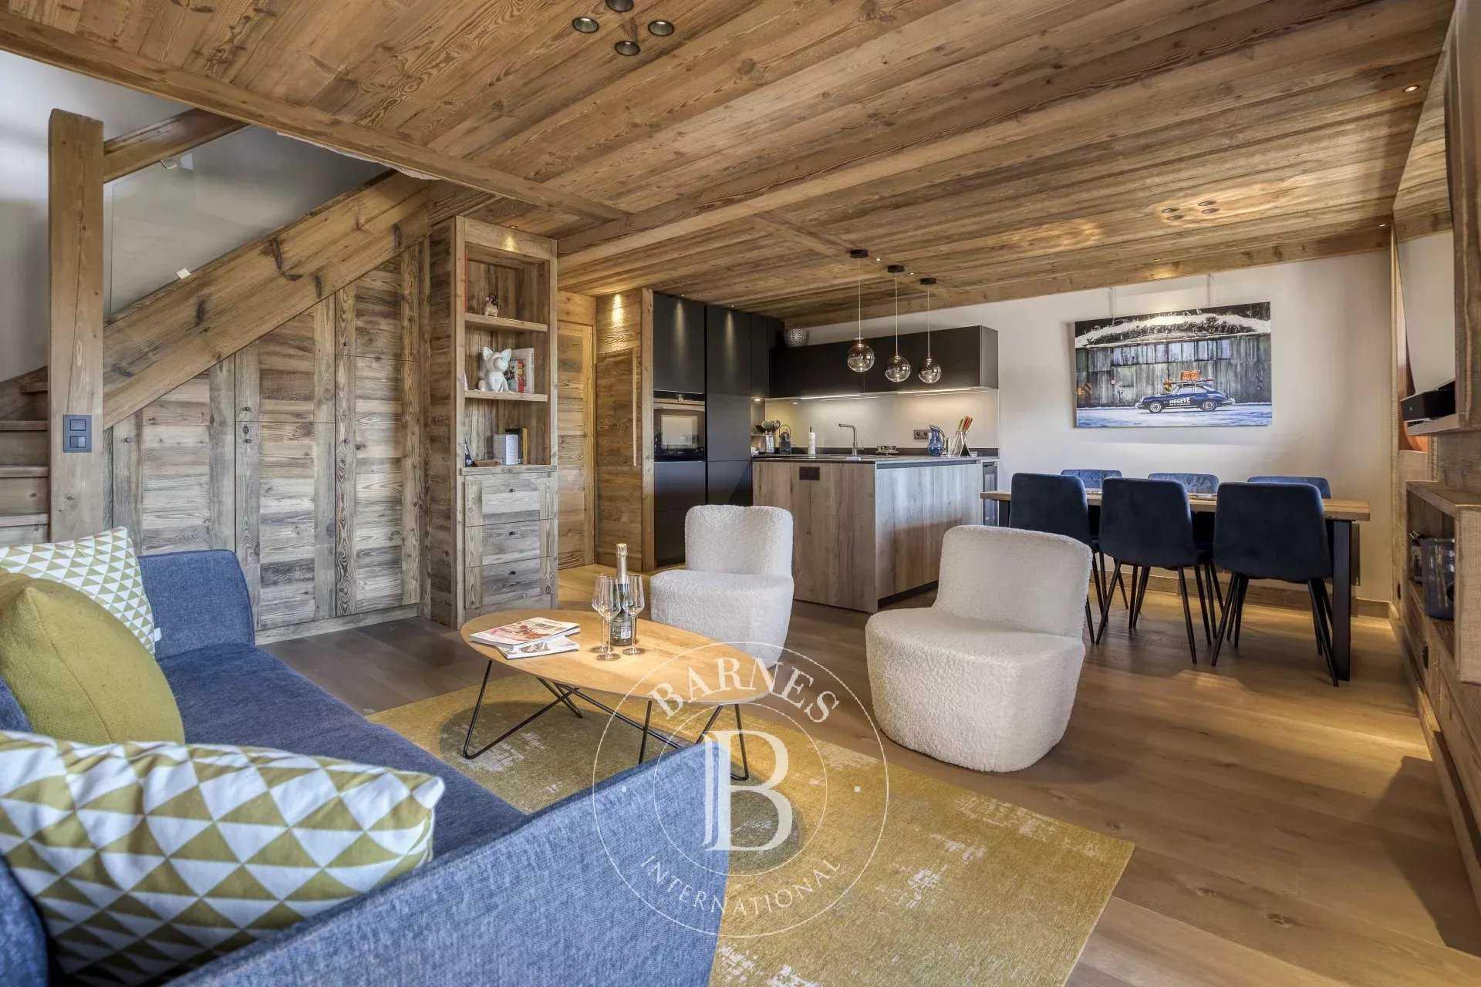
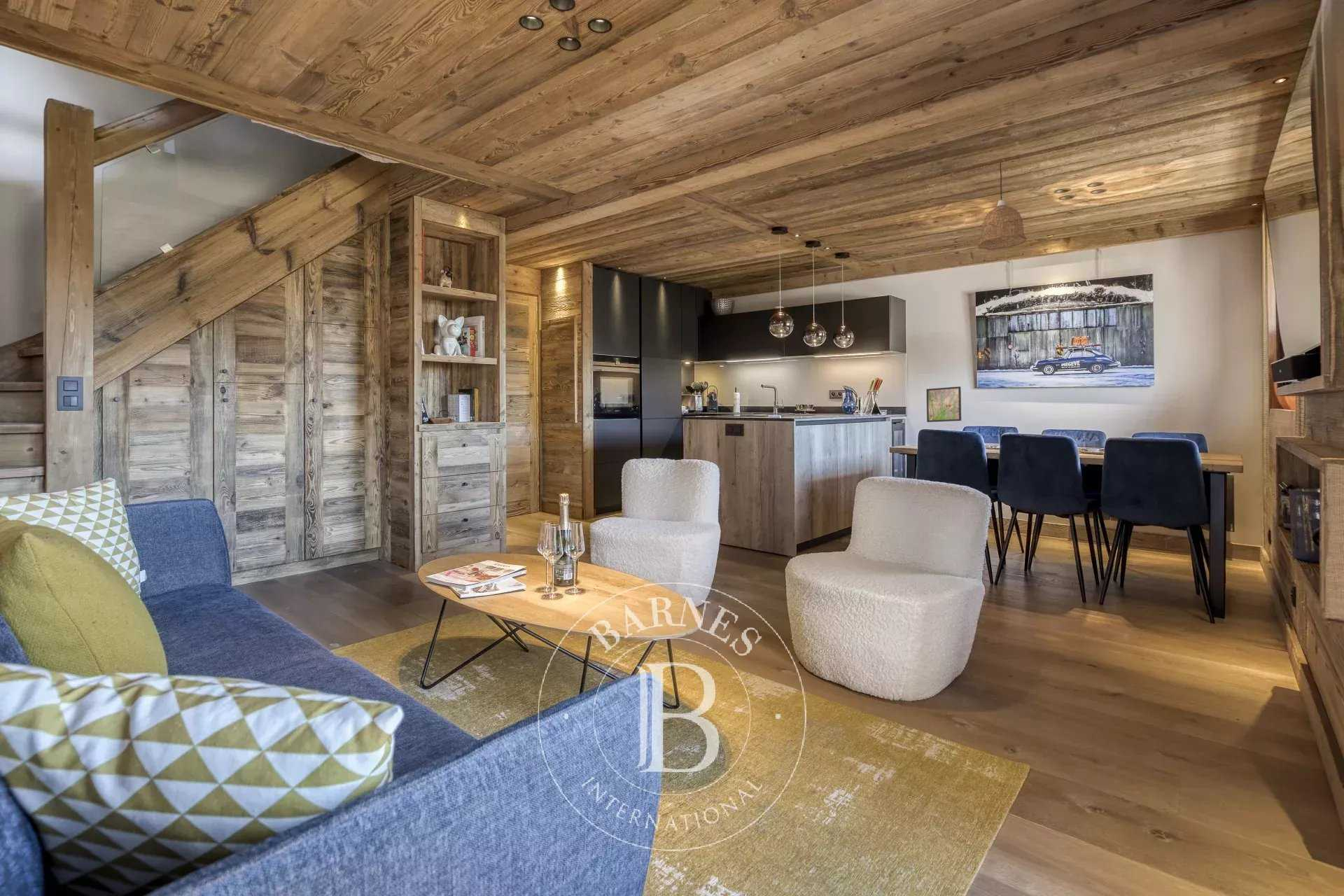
+ pendant lamp [977,161,1027,251]
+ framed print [926,386,962,423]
